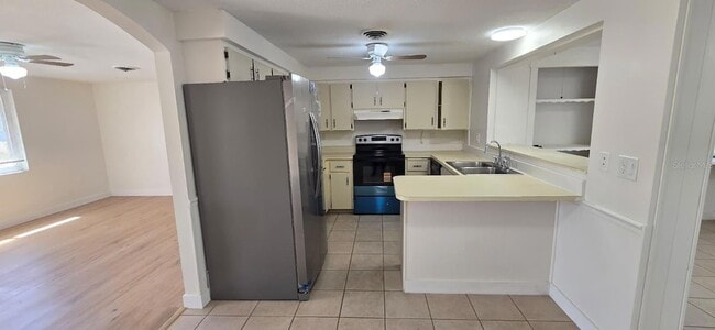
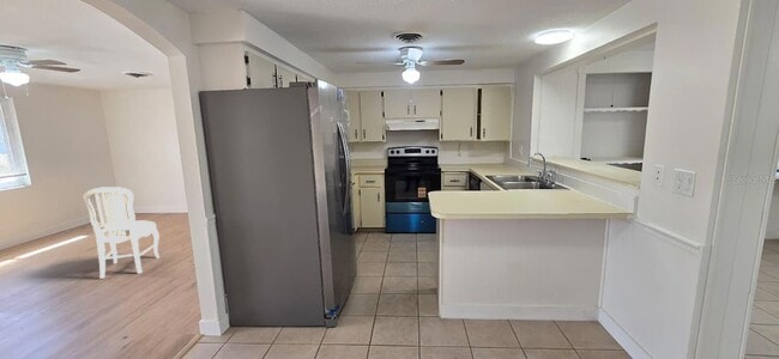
+ dining chair [83,185,161,280]
